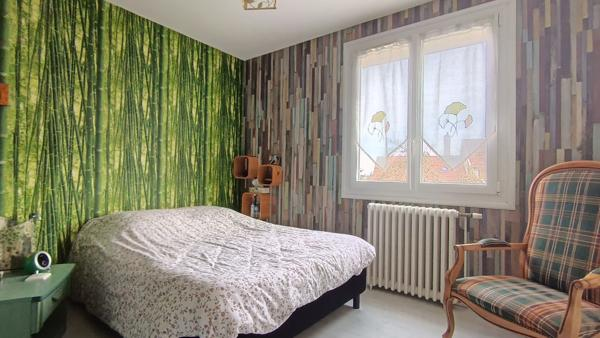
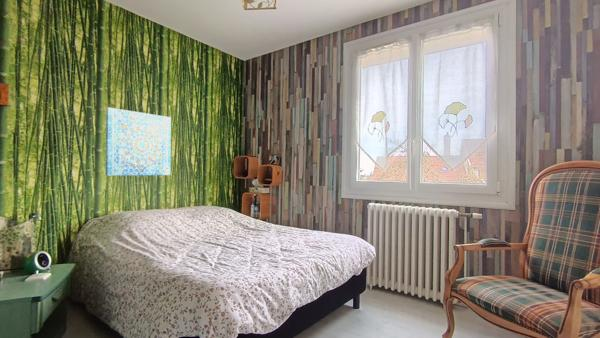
+ wall art [105,106,172,177]
